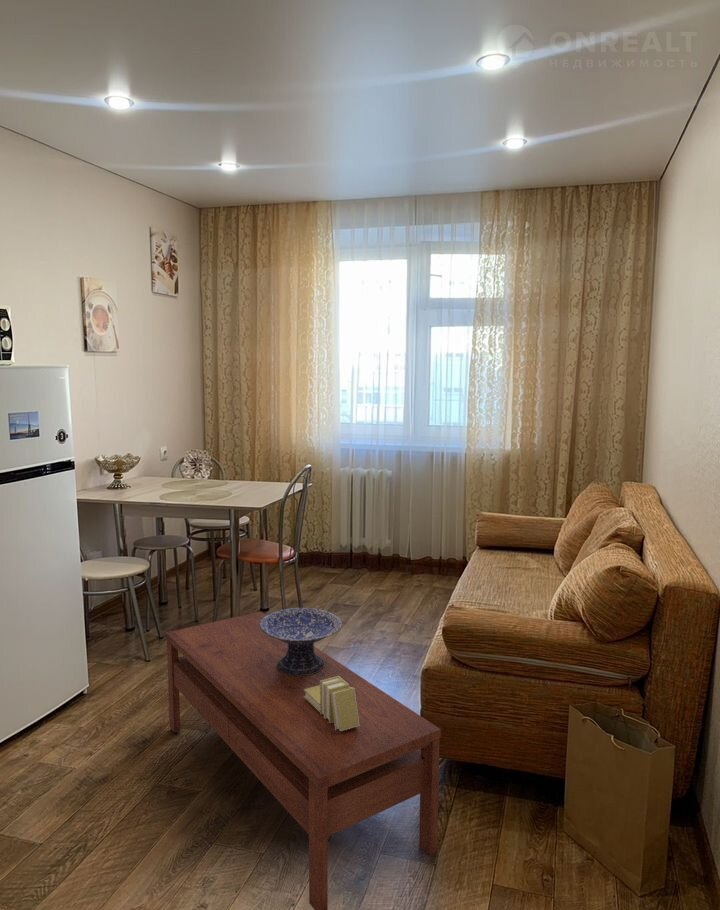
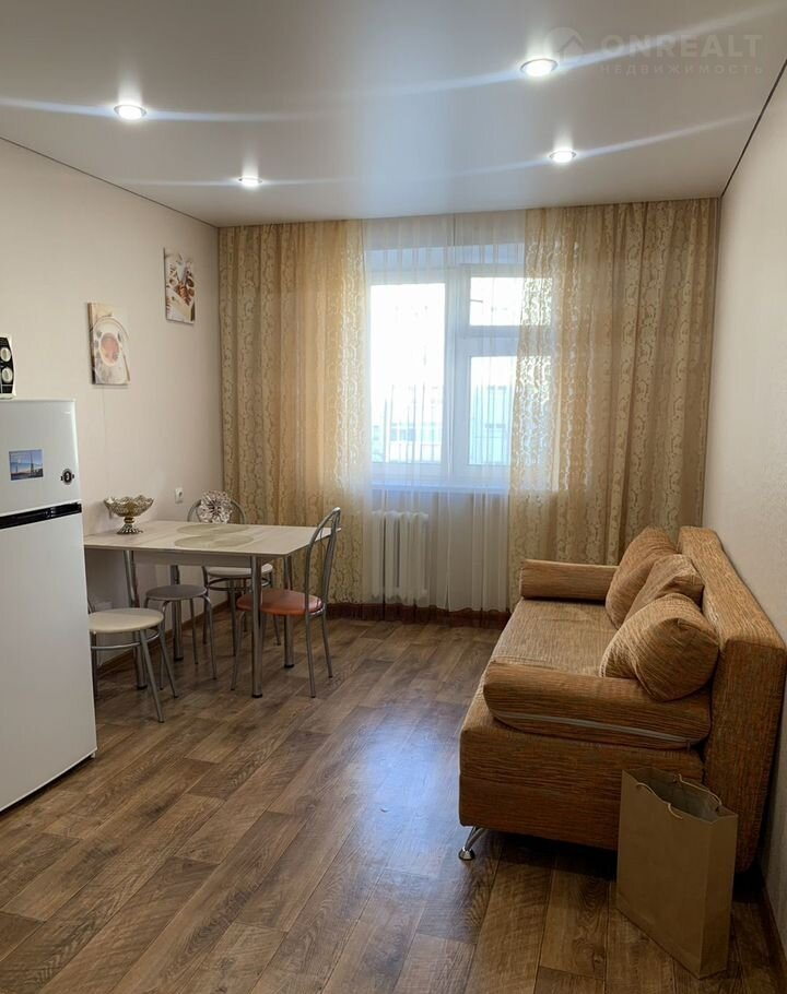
- books [304,676,360,731]
- decorative bowl [259,607,343,676]
- coffee table [165,610,442,910]
